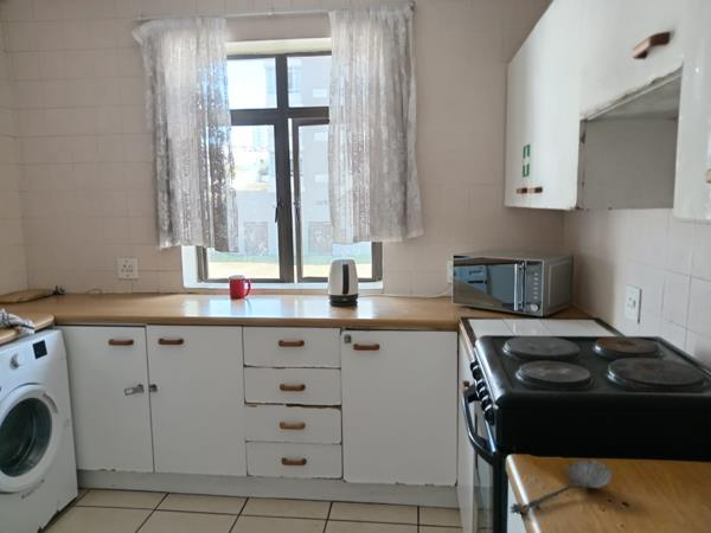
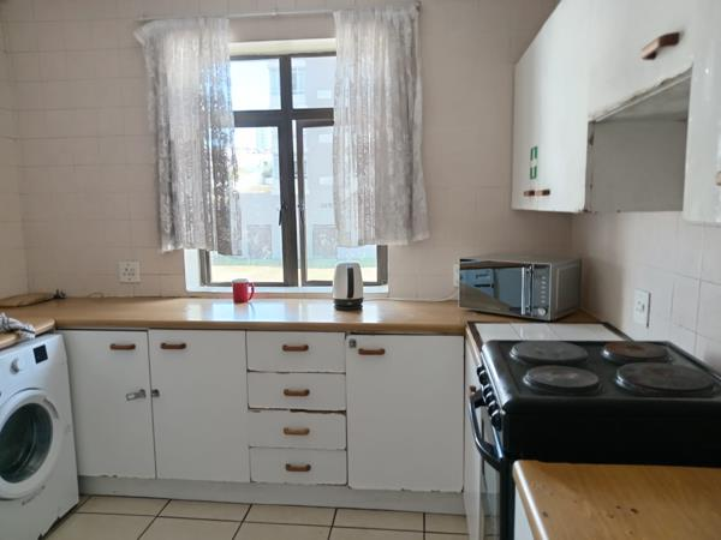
- spoon [510,458,613,515]
